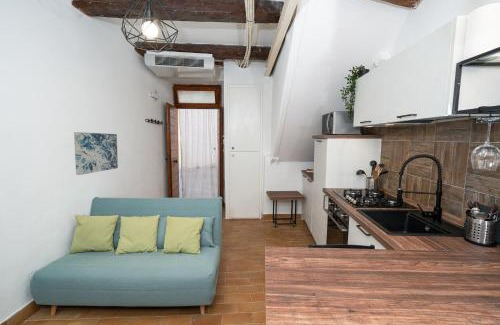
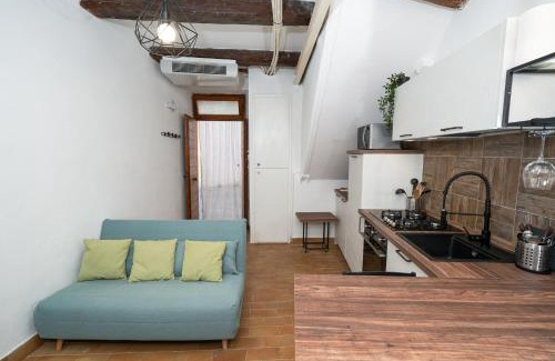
- wall art [73,131,119,176]
